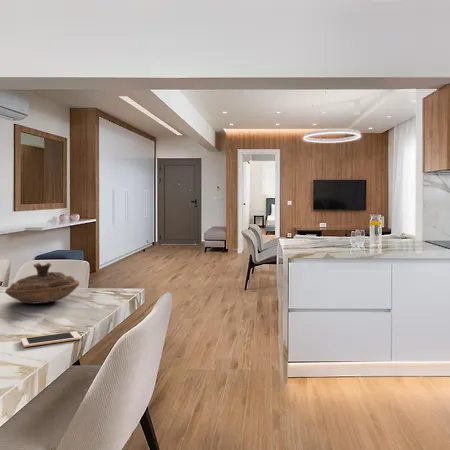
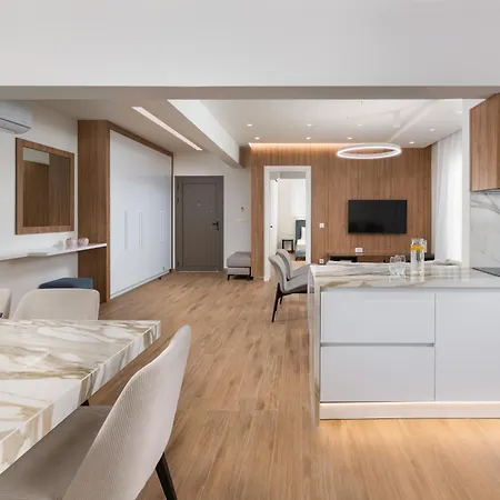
- cell phone [20,330,82,348]
- decorative bowl [4,262,80,305]
